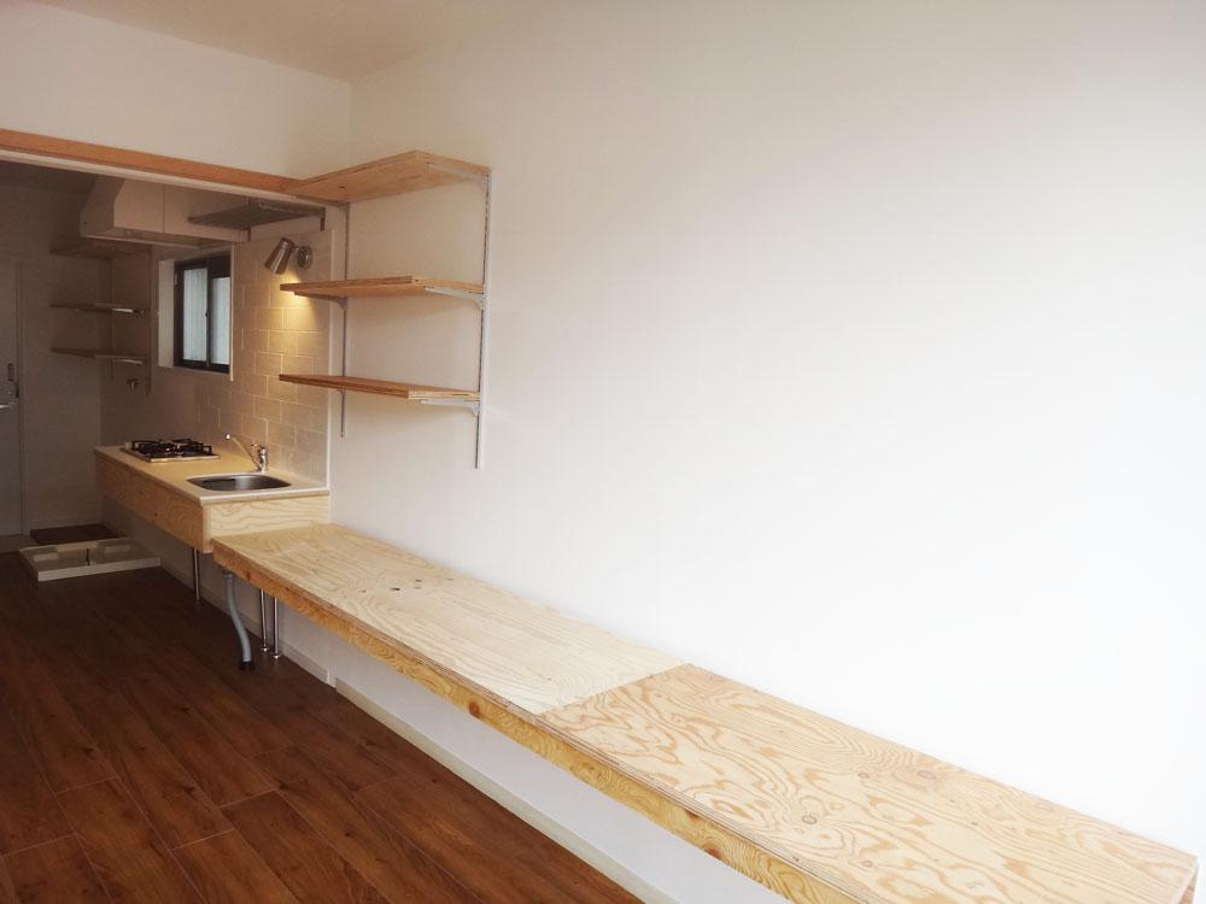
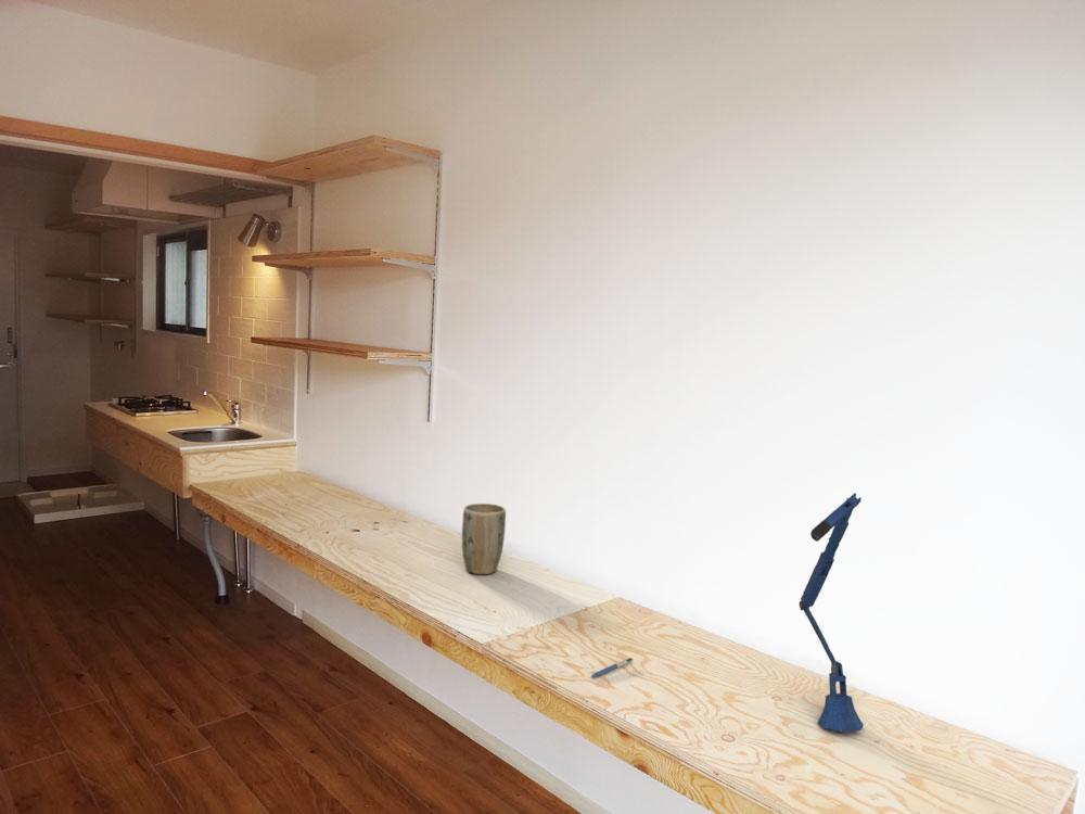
+ desk lamp [797,492,865,733]
+ pen [590,657,635,678]
+ plant pot [461,503,507,575]
